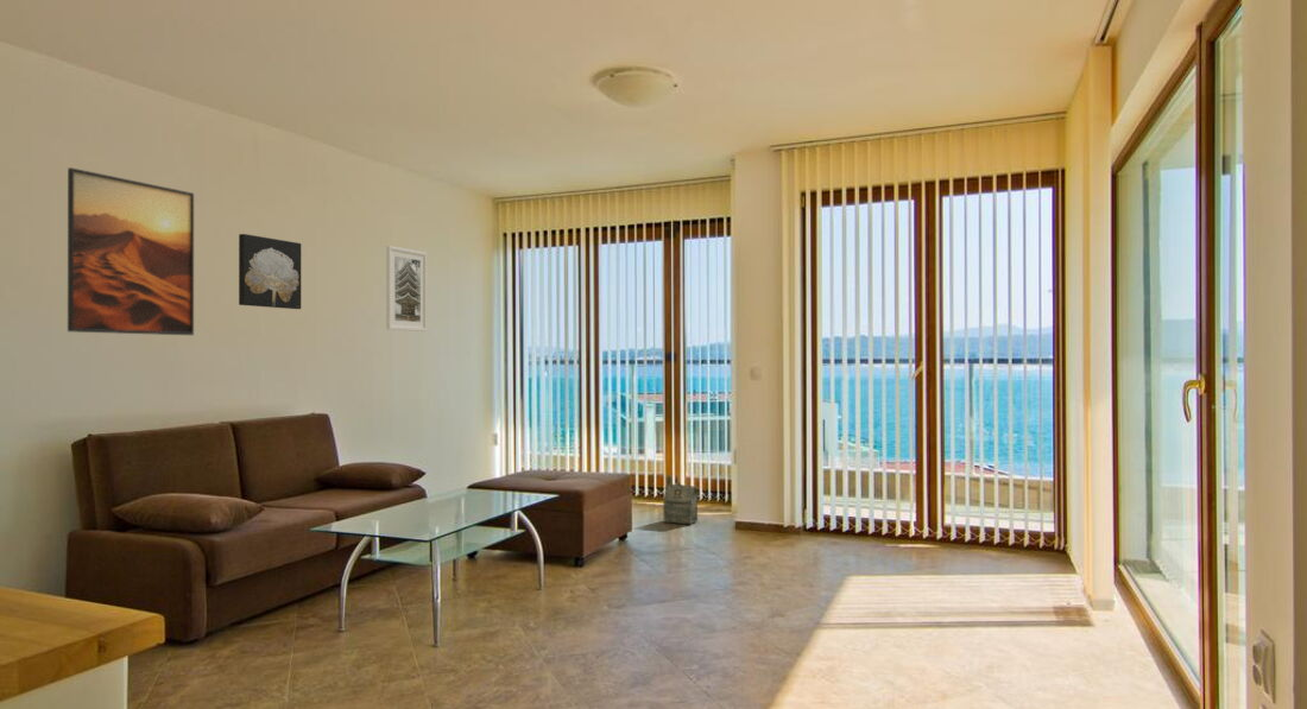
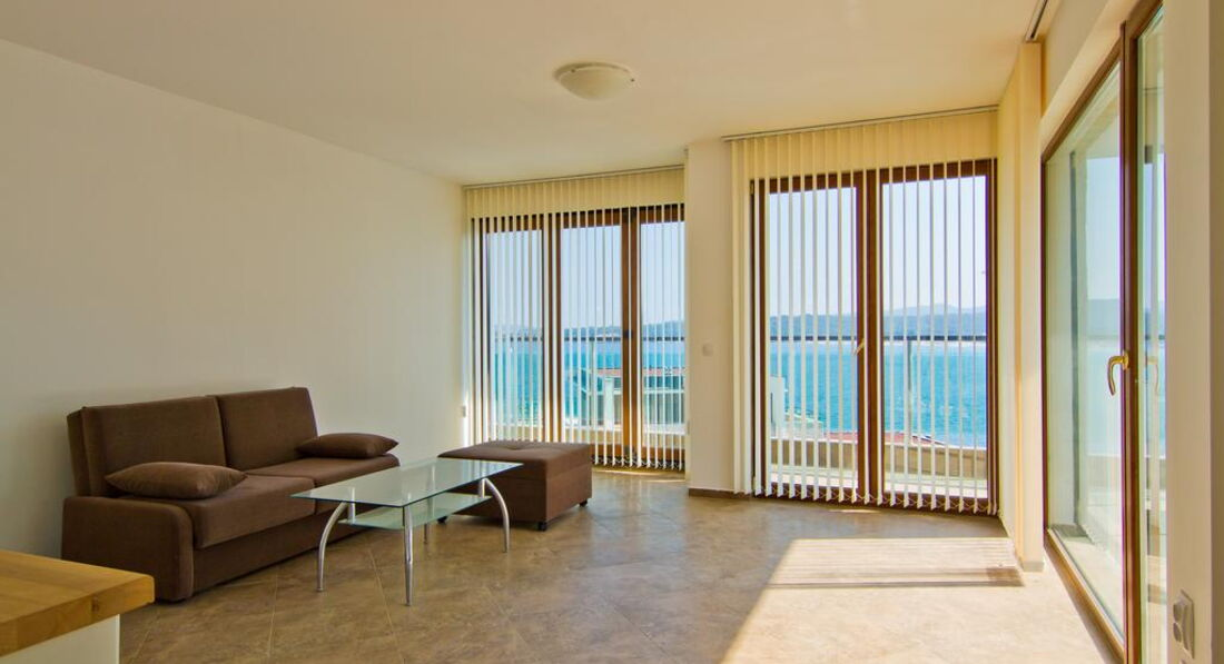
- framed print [385,245,428,333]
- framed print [67,166,195,336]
- wall art [238,233,302,310]
- bag [662,482,699,526]
